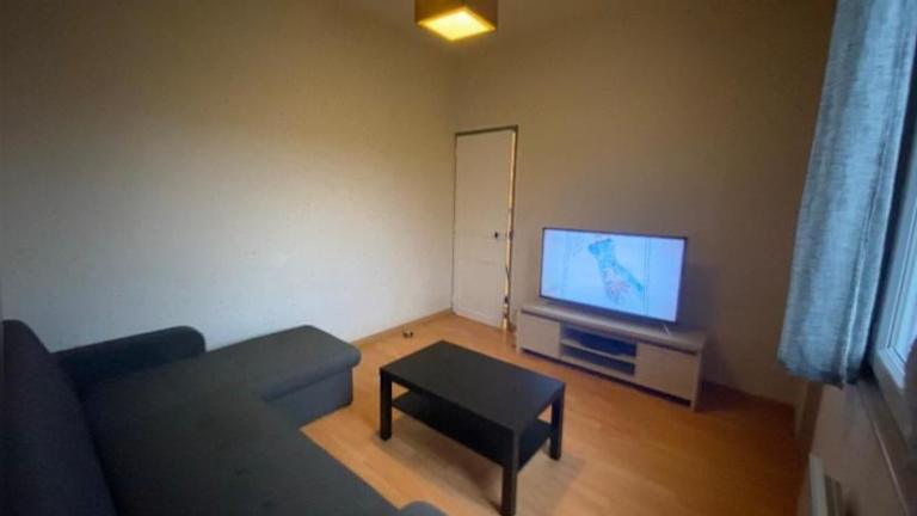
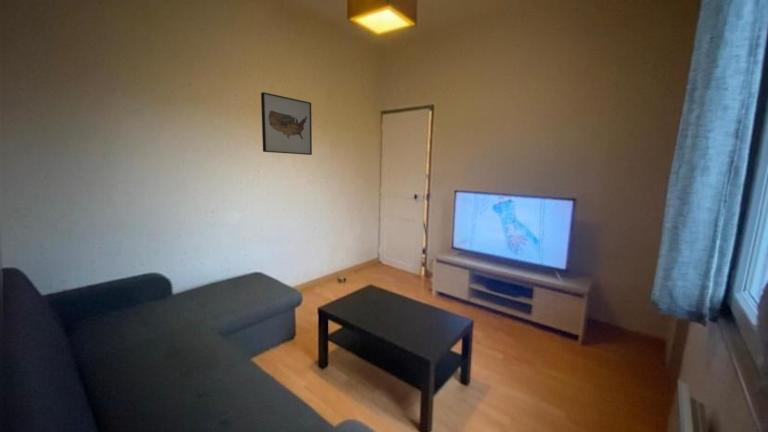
+ wall art [260,91,313,156]
